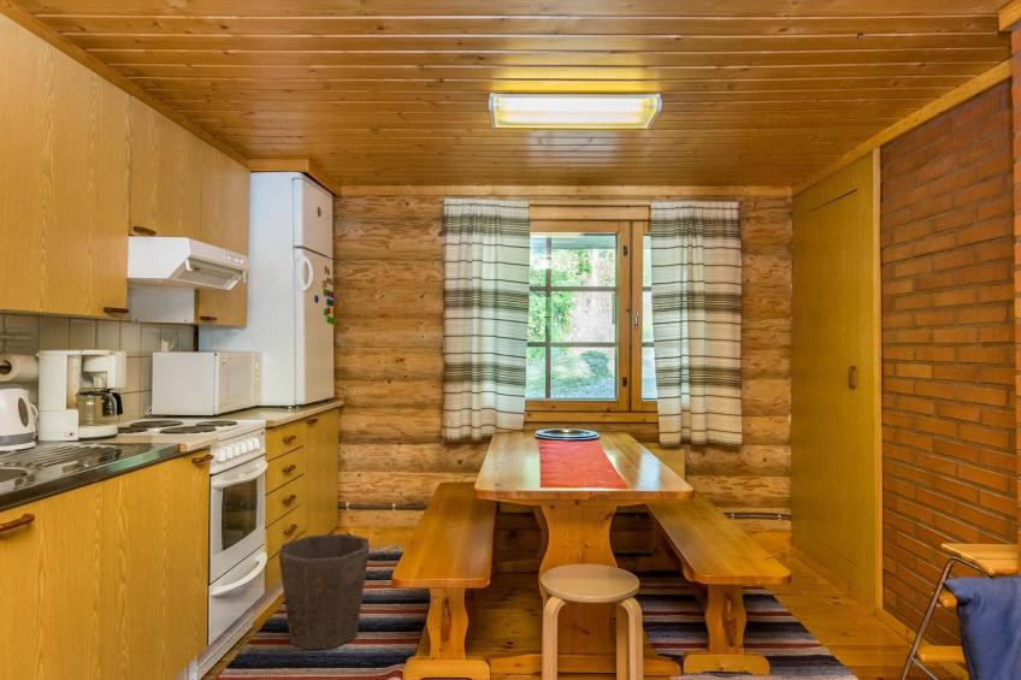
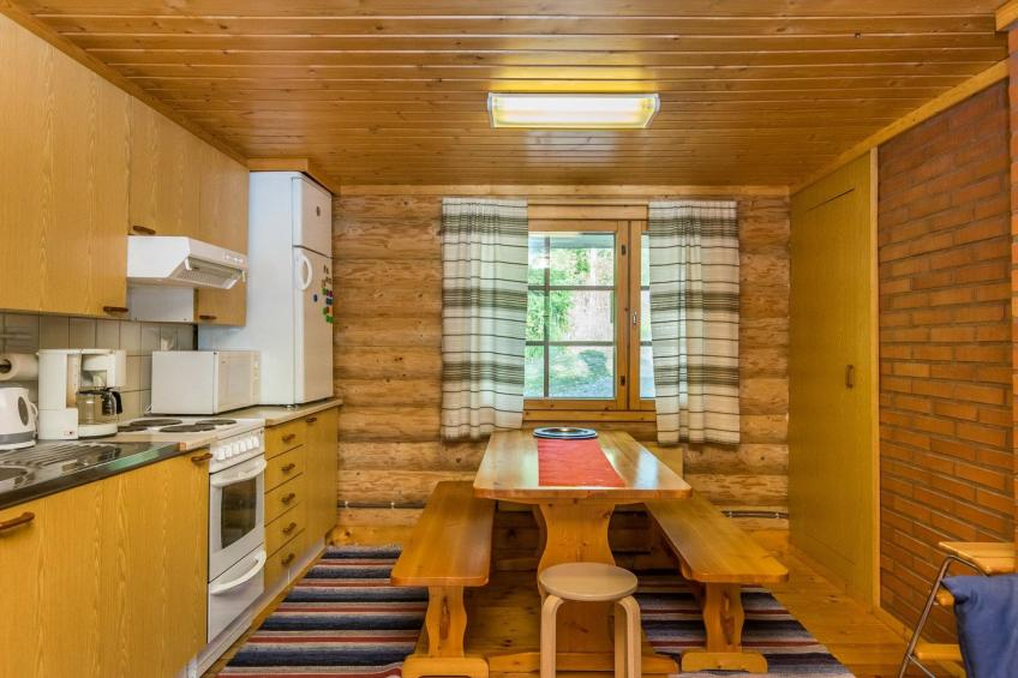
- waste bin [277,533,371,651]
